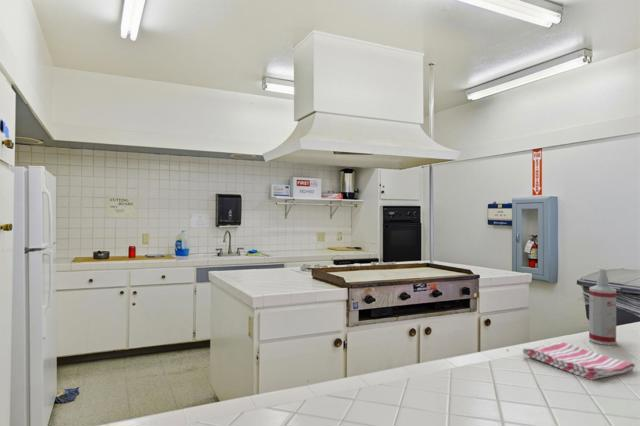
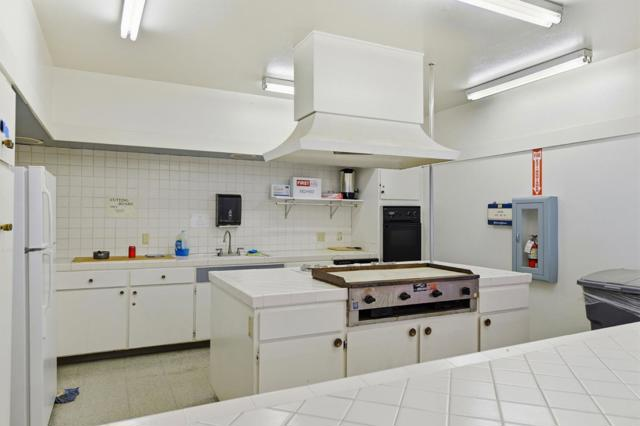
- spray bottle [588,268,617,346]
- dish towel [522,341,636,381]
